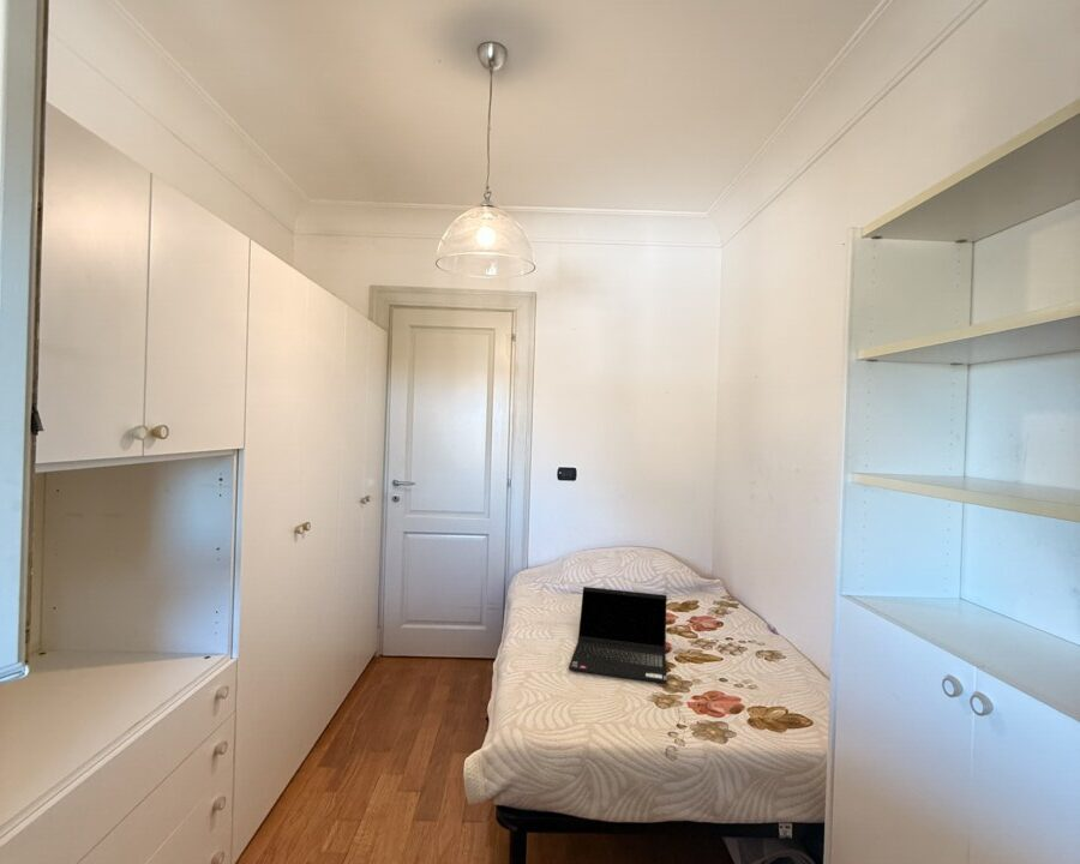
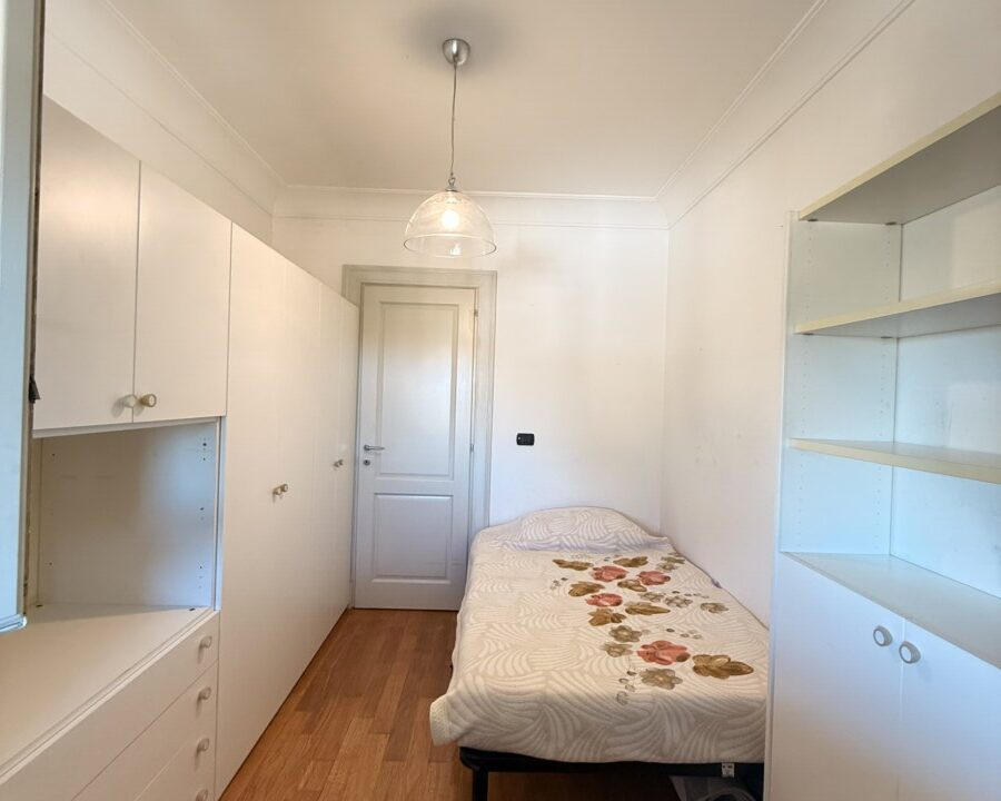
- laptop computer [568,586,668,684]
